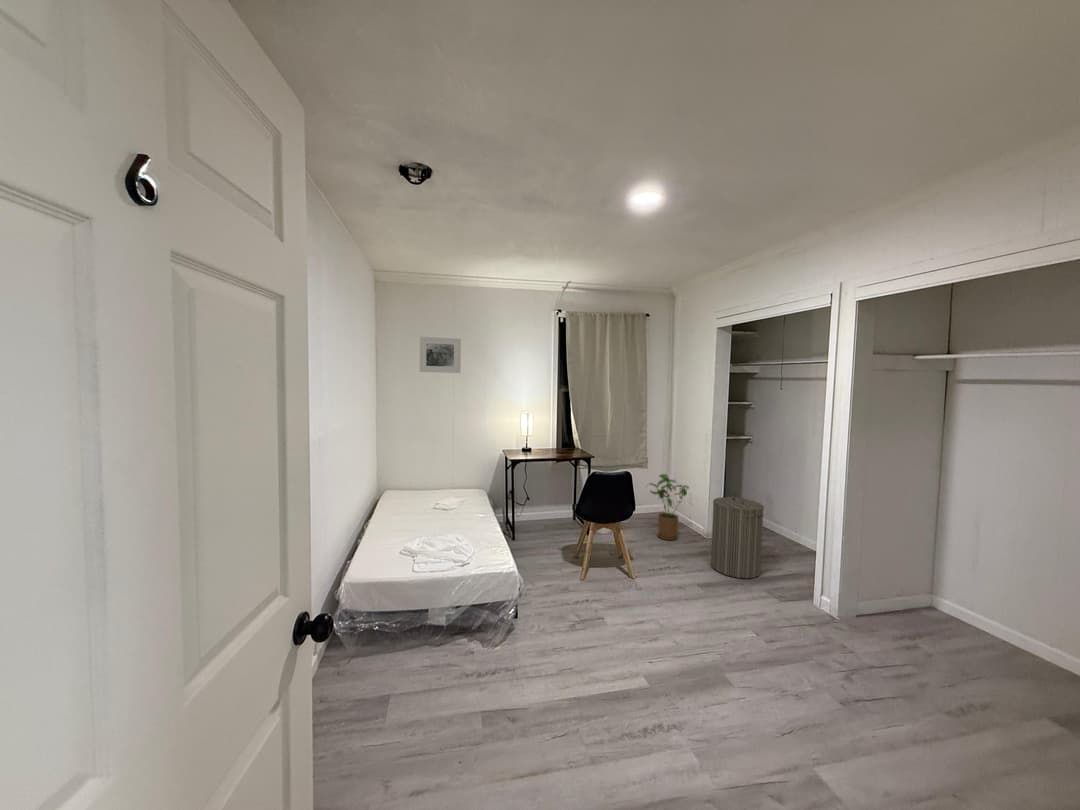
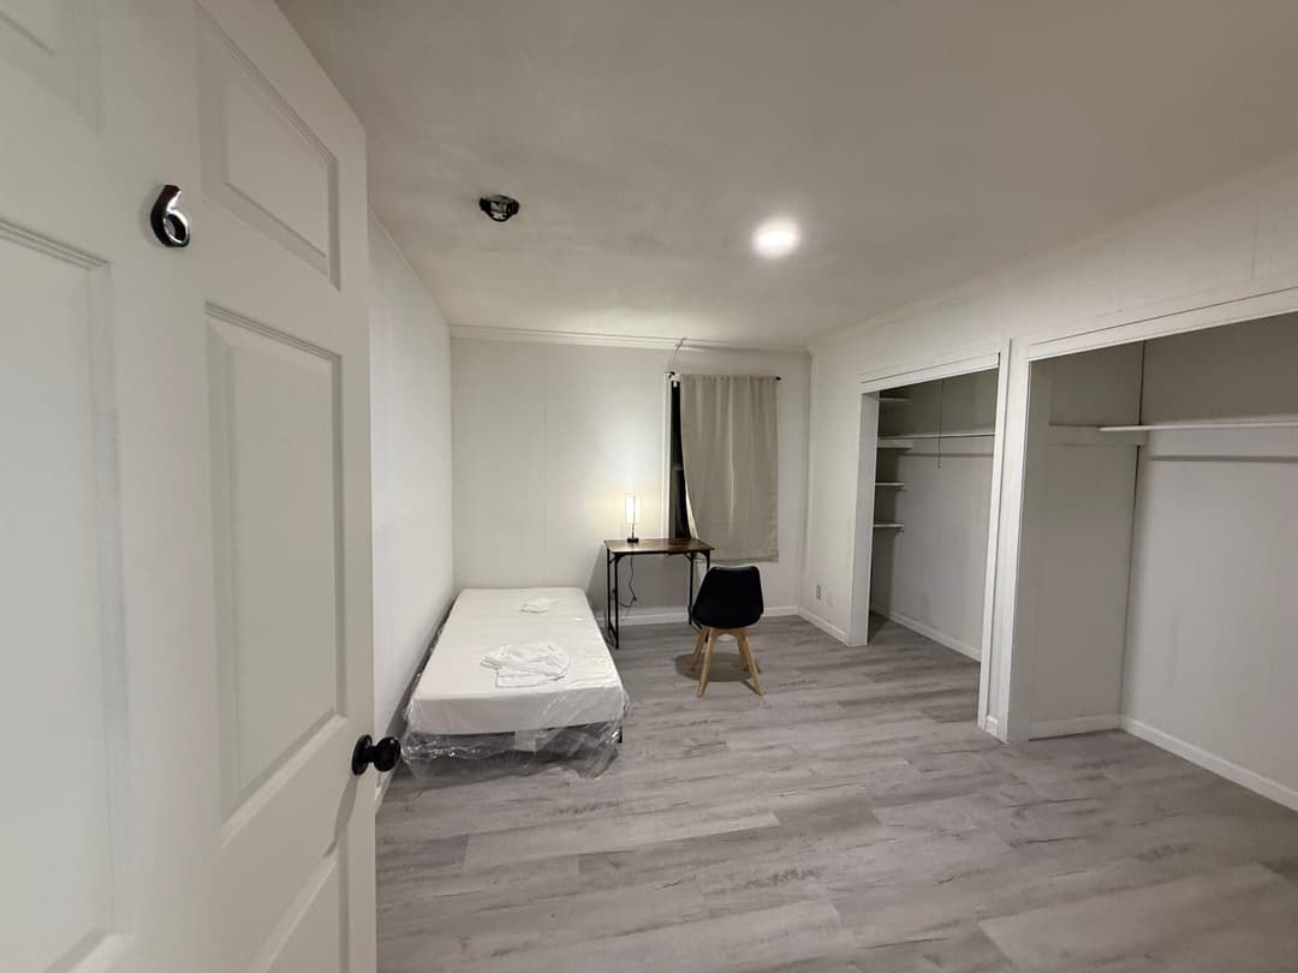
- laundry hamper [710,491,765,579]
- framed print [419,336,462,374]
- house plant [644,473,690,541]
